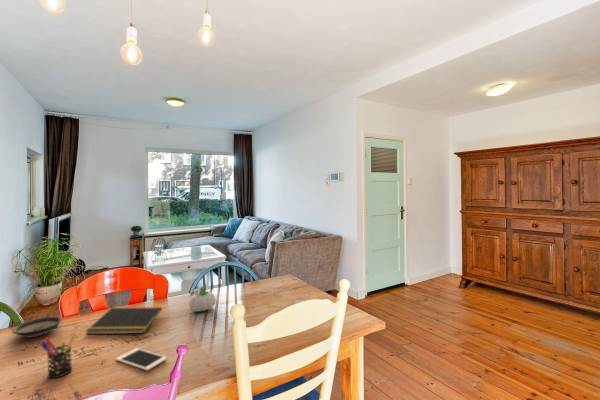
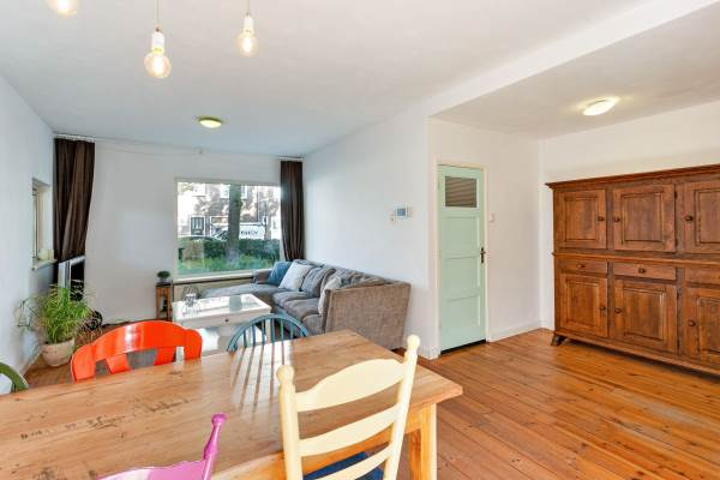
- succulent planter [188,286,217,313]
- notepad [85,306,163,335]
- cell phone [115,347,168,371]
- pen holder [39,332,77,379]
- saucer [11,316,63,338]
